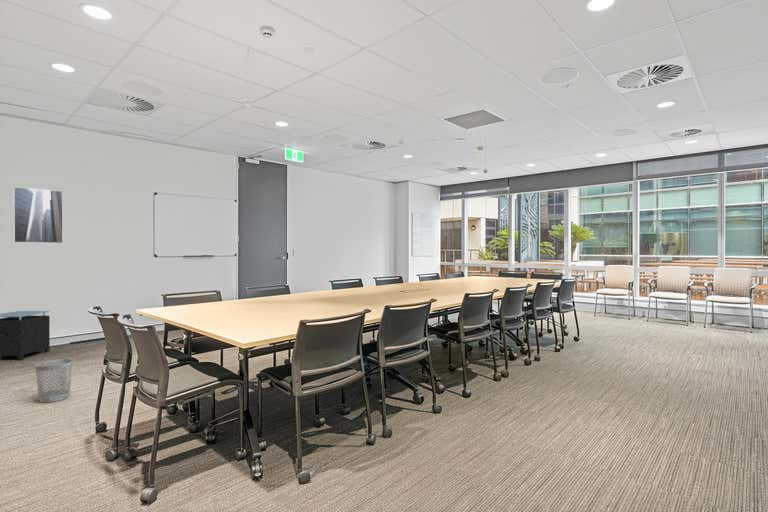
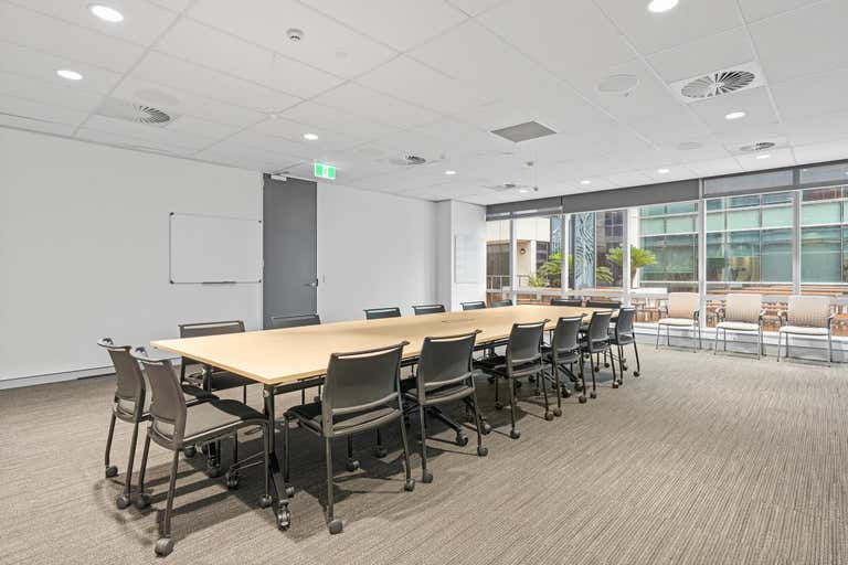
- wastebasket [34,358,74,403]
- nightstand [0,310,51,361]
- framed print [13,186,64,244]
